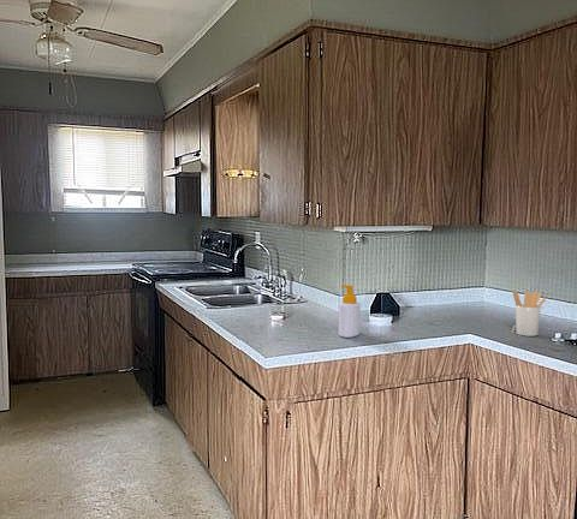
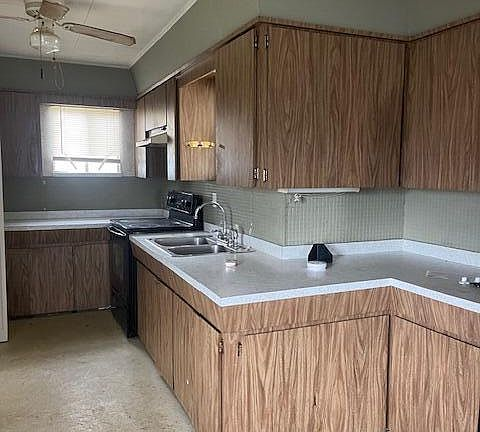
- utensil holder [512,290,547,338]
- soap bottle [338,284,362,339]
